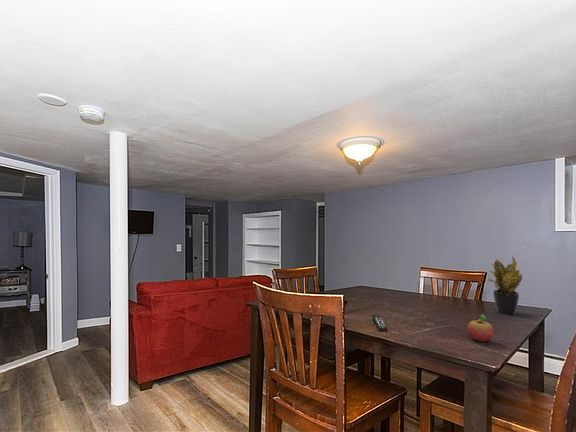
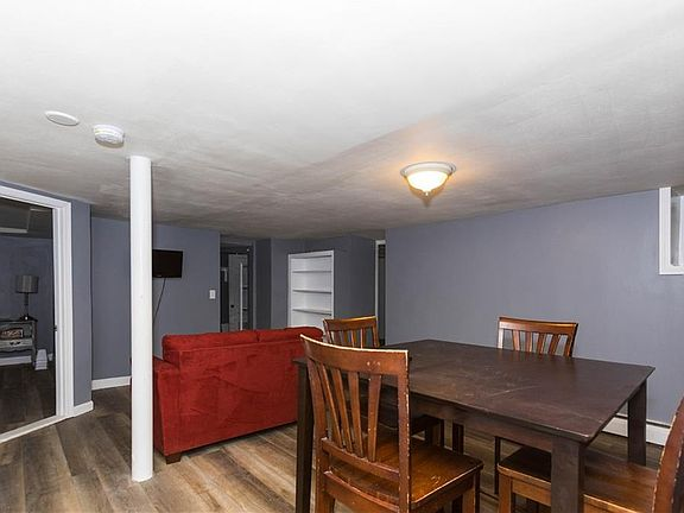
- fruit [467,313,495,343]
- remote control [371,313,389,332]
- potted plant [485,256,523,316]
